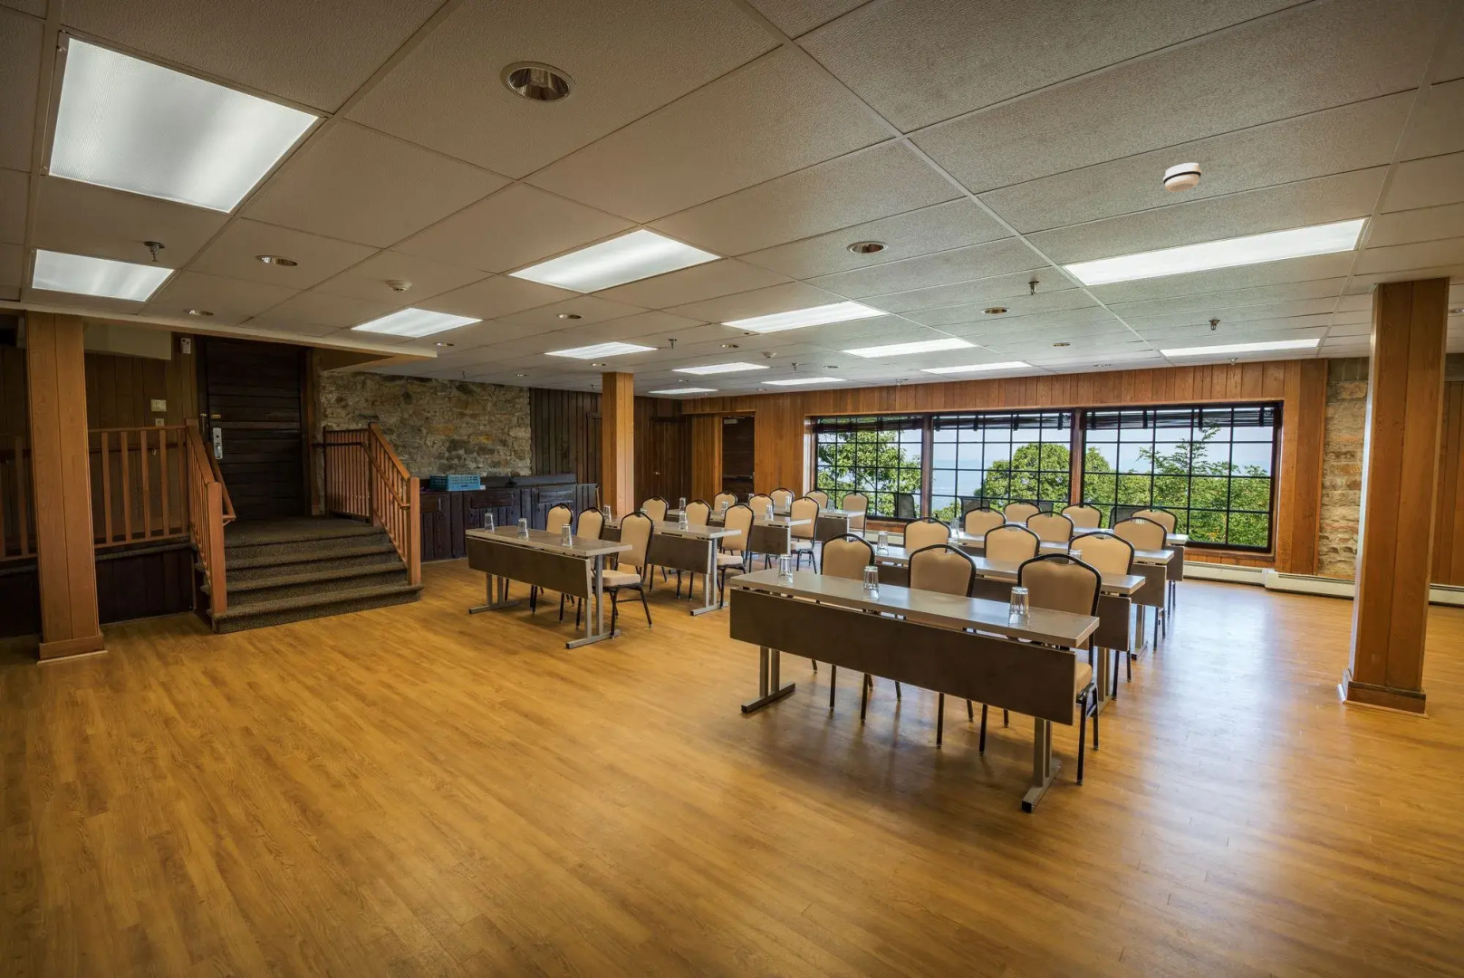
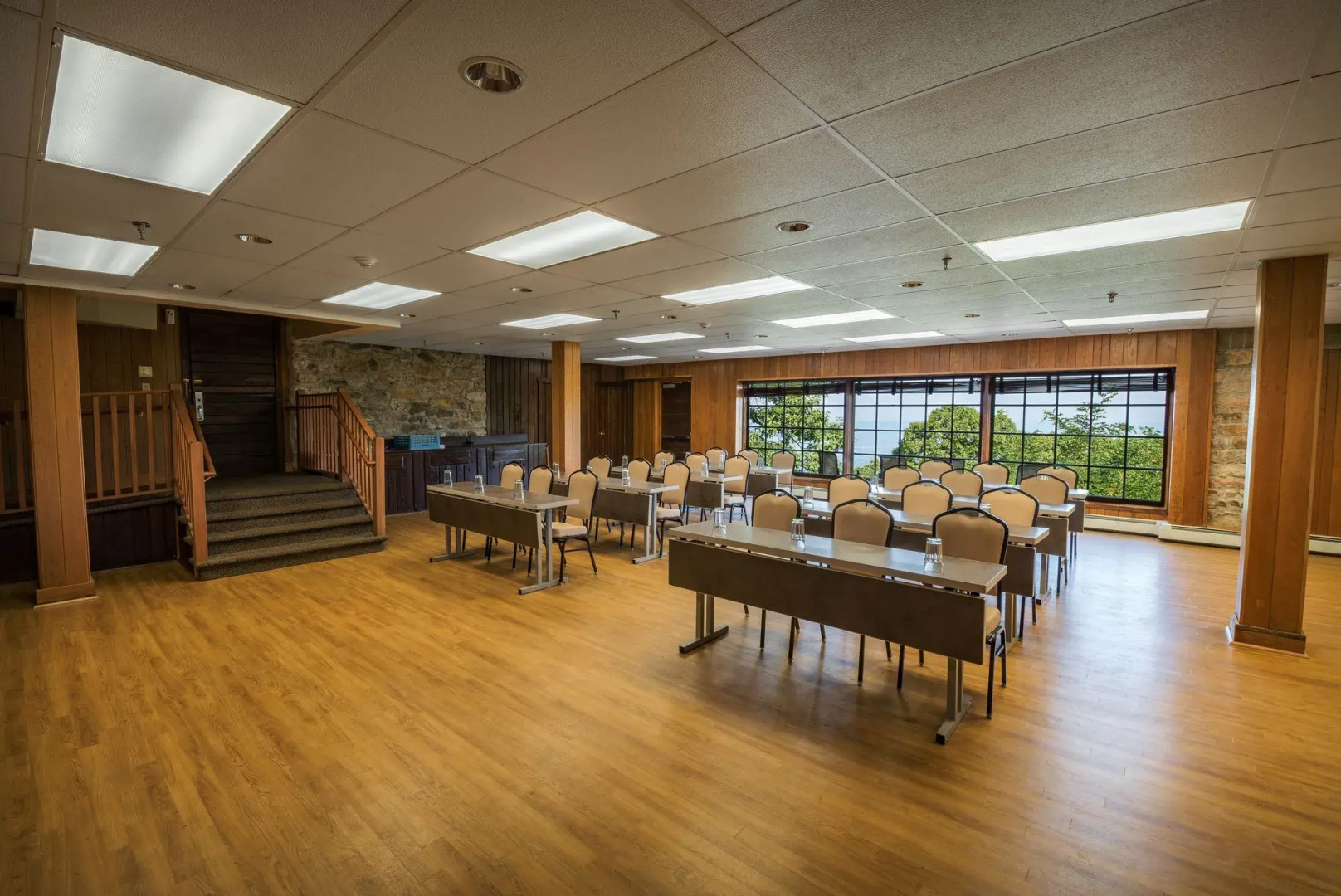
- smoke detector [1163,163,1202,193]
